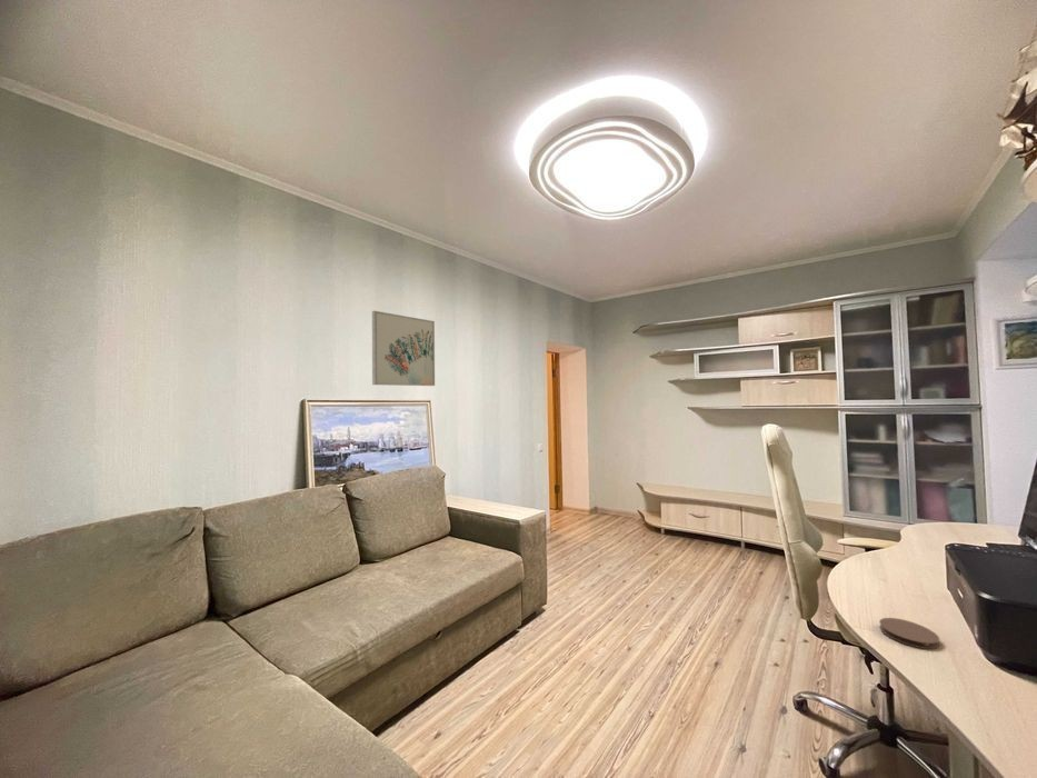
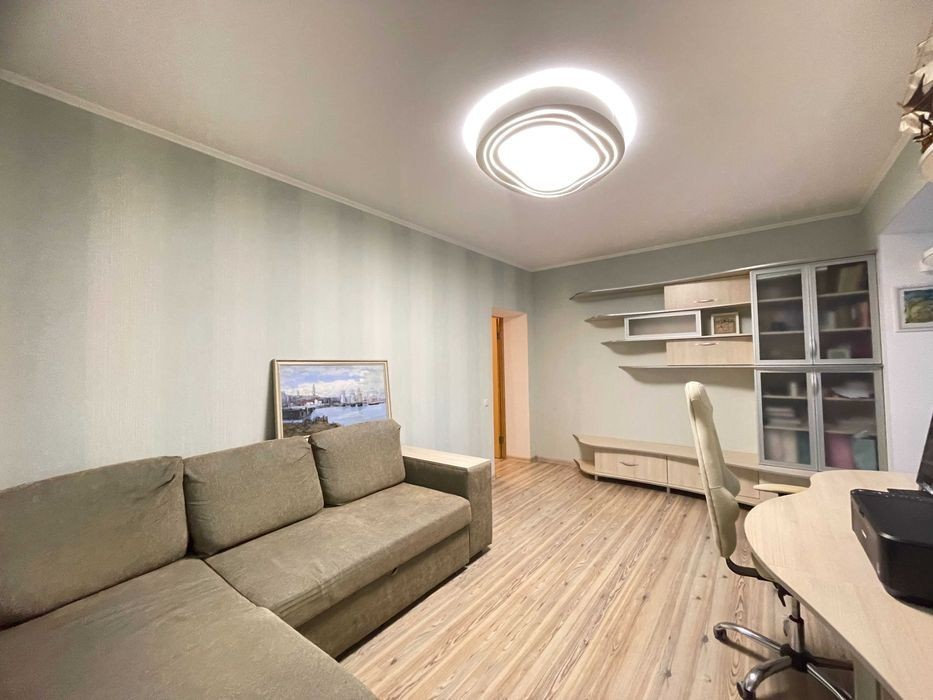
- coaster [878,617,941,650]
- wall art [371,310,436,387]
